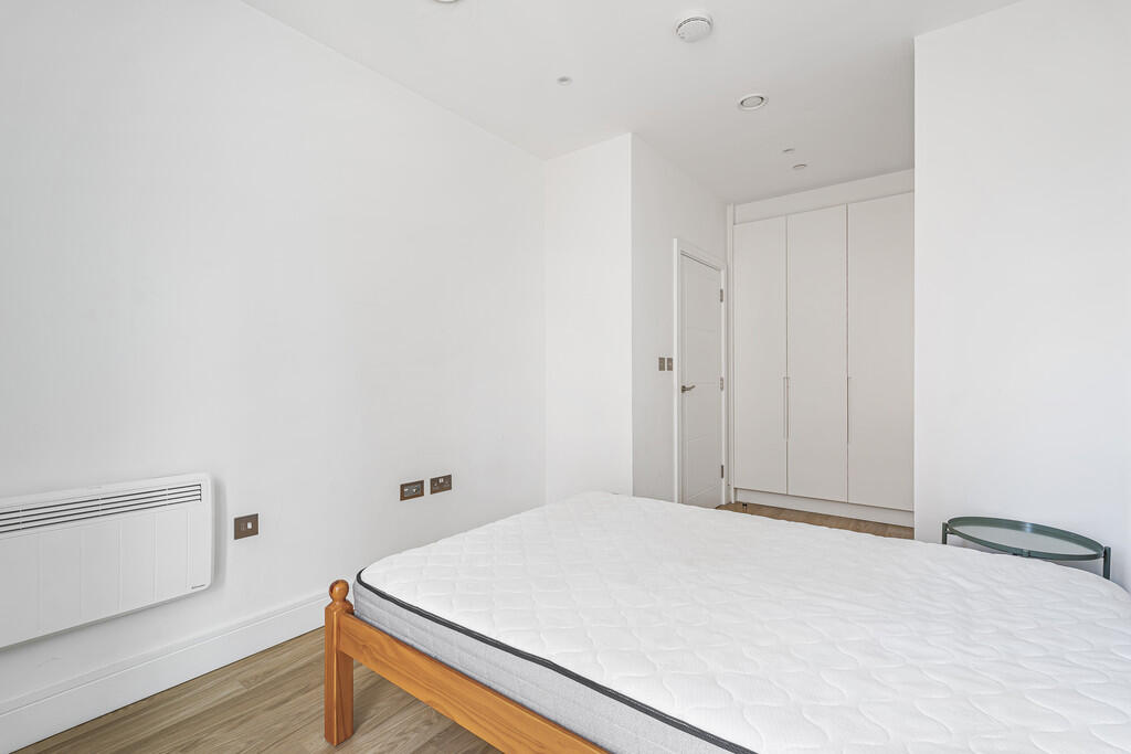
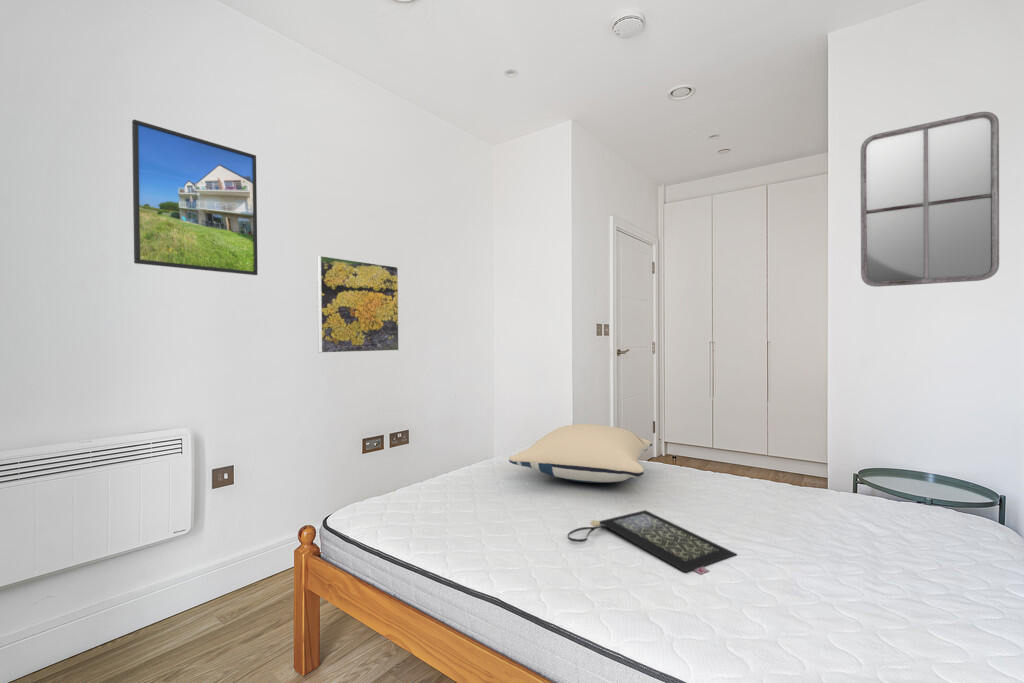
+ pillow [508,423,653,484]
+ home mirror [860,111,1000,288]
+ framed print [131,119,259,276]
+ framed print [316,255,400,354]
+ clutch bag [567,509,738,575]
